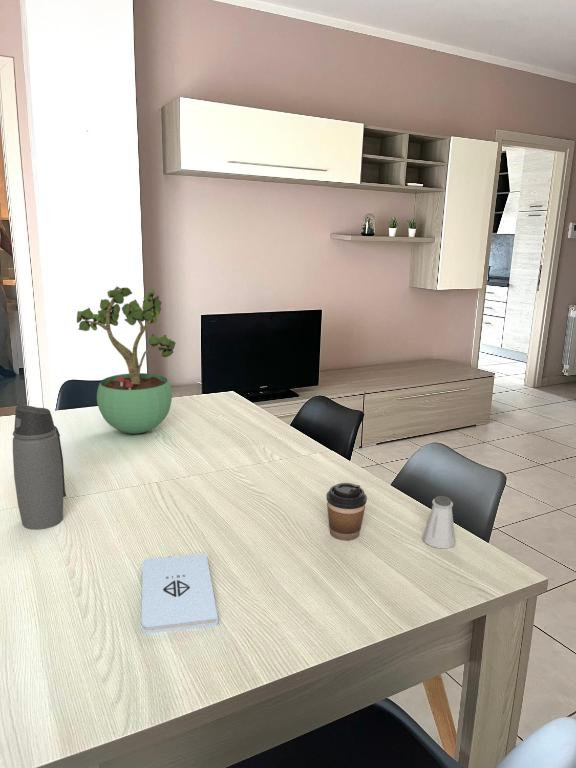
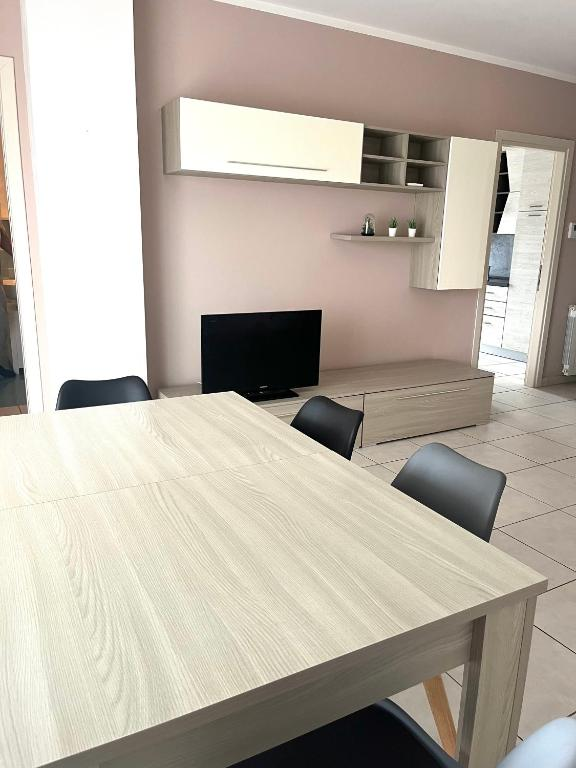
- potted plant [76,285,177,435]
- saltshaker [421,495,456,549]
- notepad [141,552,219,635]
- coffee cup [325,482,368,541]
- water bottle [12,404,67,531]
